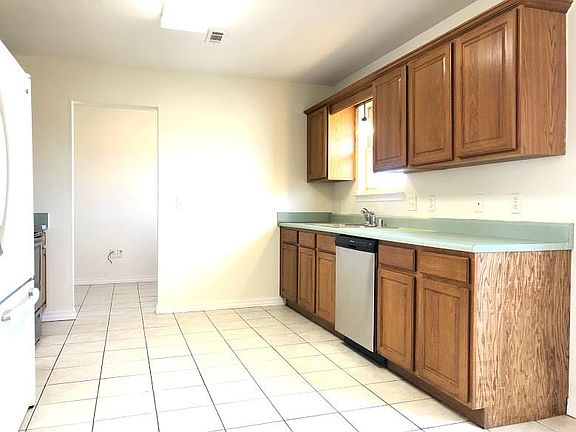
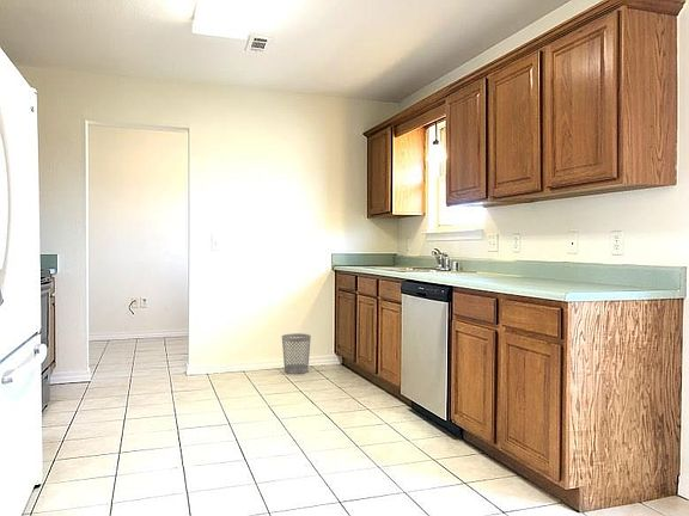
+ wastebasket [281,332,312,375]
